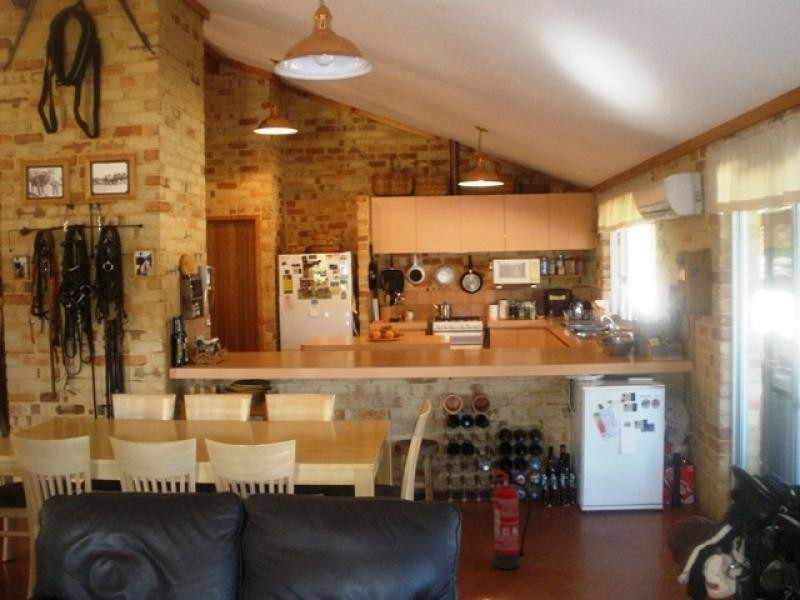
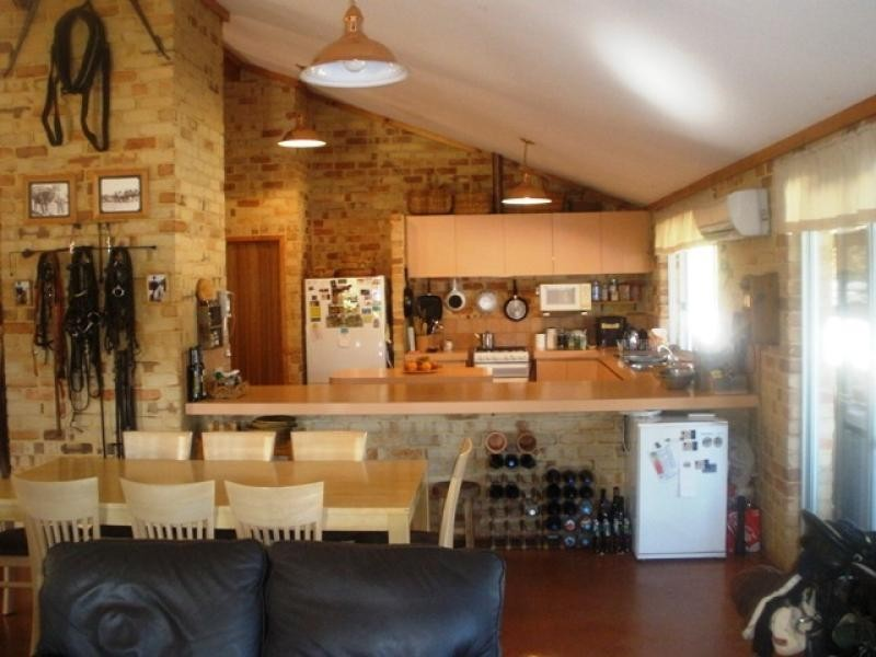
- fire extinguisher [489,467,532,570]
